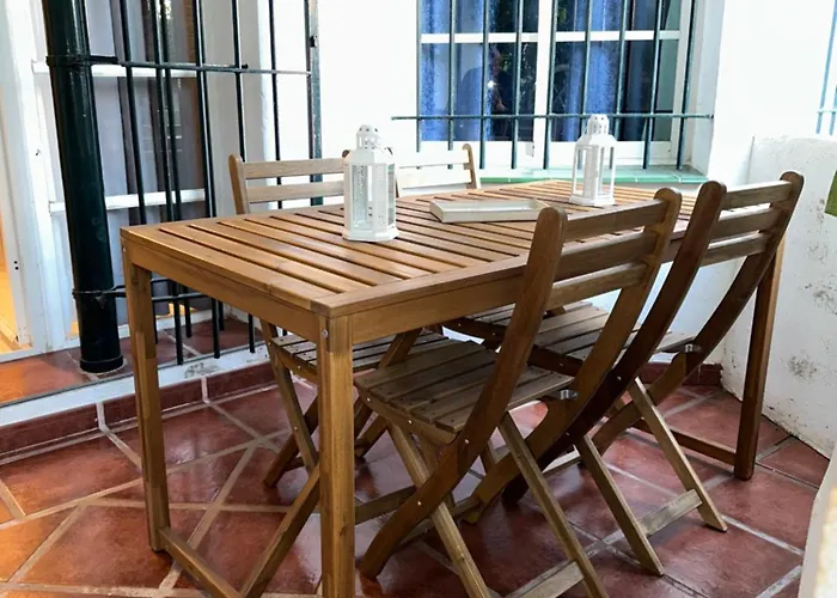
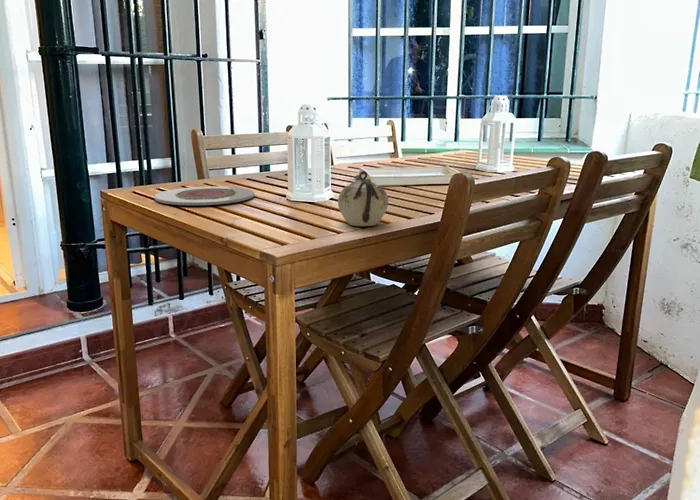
+ plate [154,185,256,206]
+ teapot [337,170,389,227]
